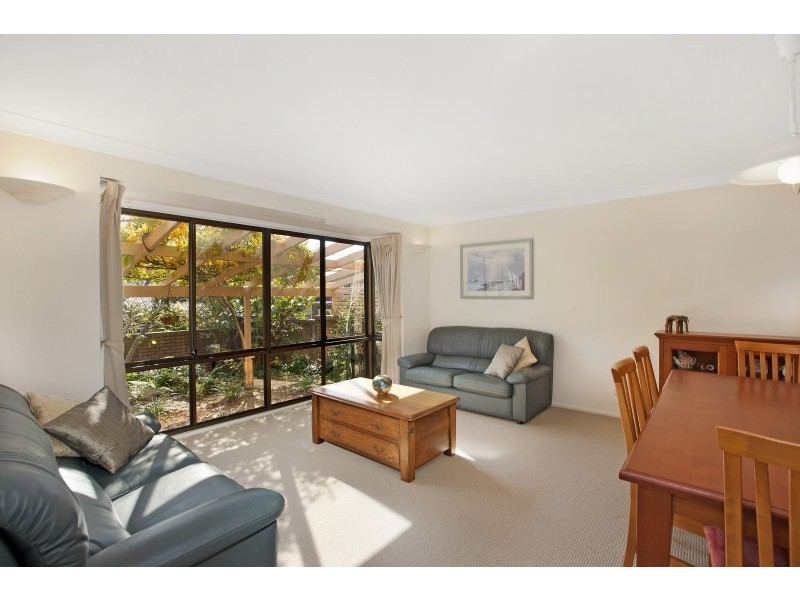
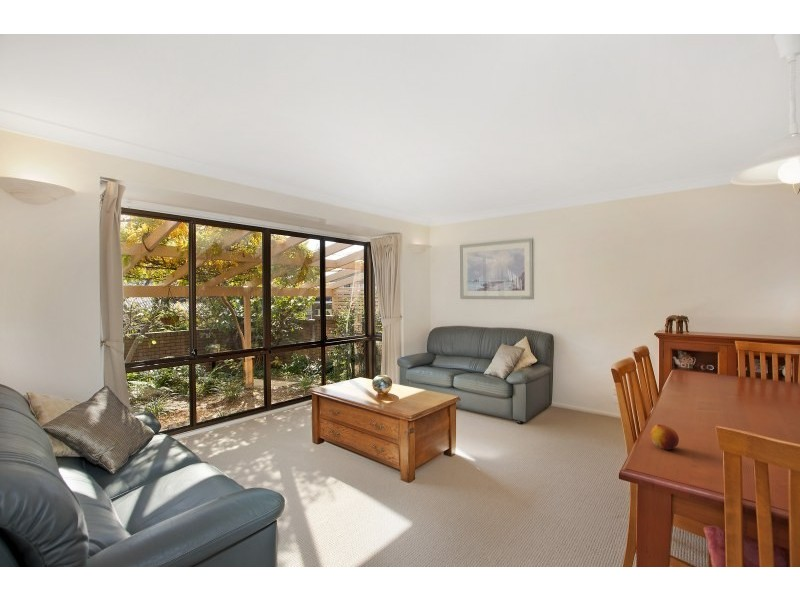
+ fruit [649,423,680,450]
